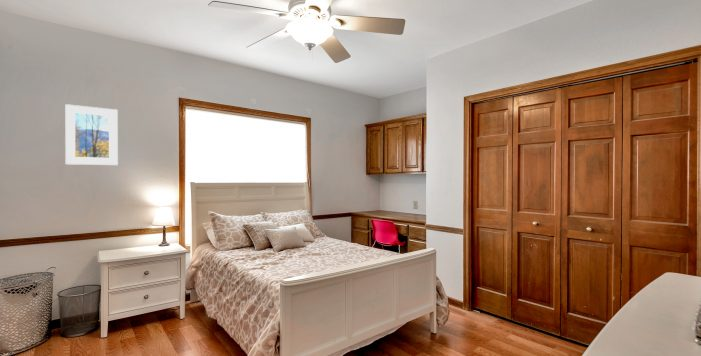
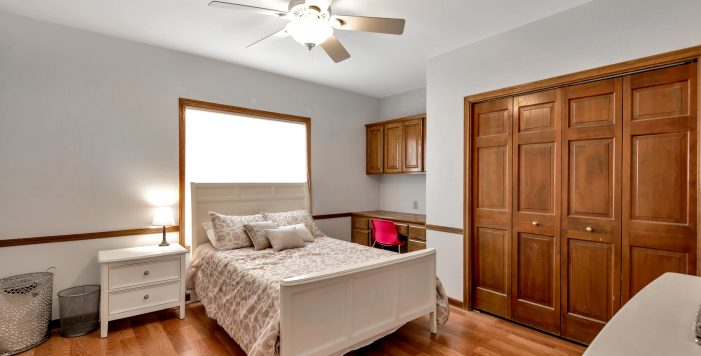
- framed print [64,103,119,166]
